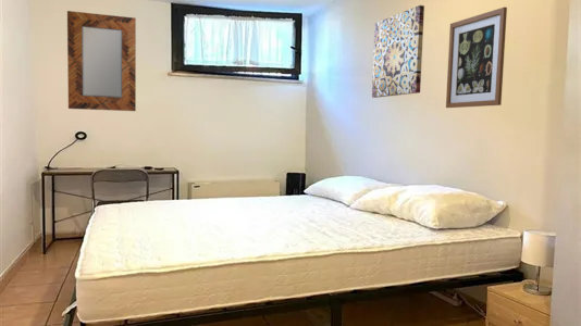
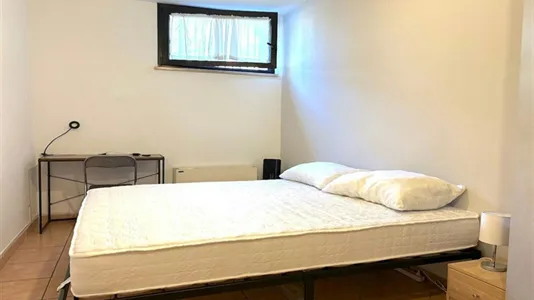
- home mirror [66,10,137,112]
- wall art [445,7,508,109]
- wall art [371,4,425,99]
